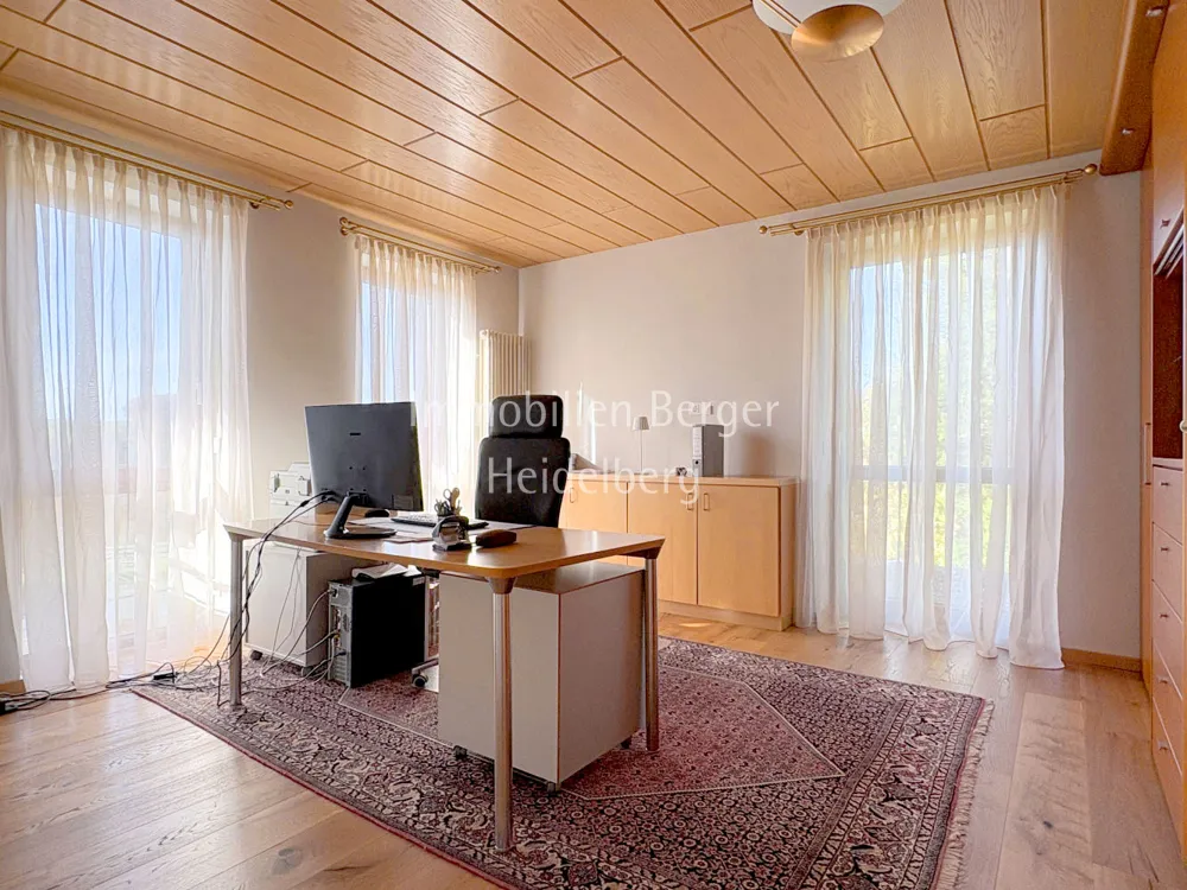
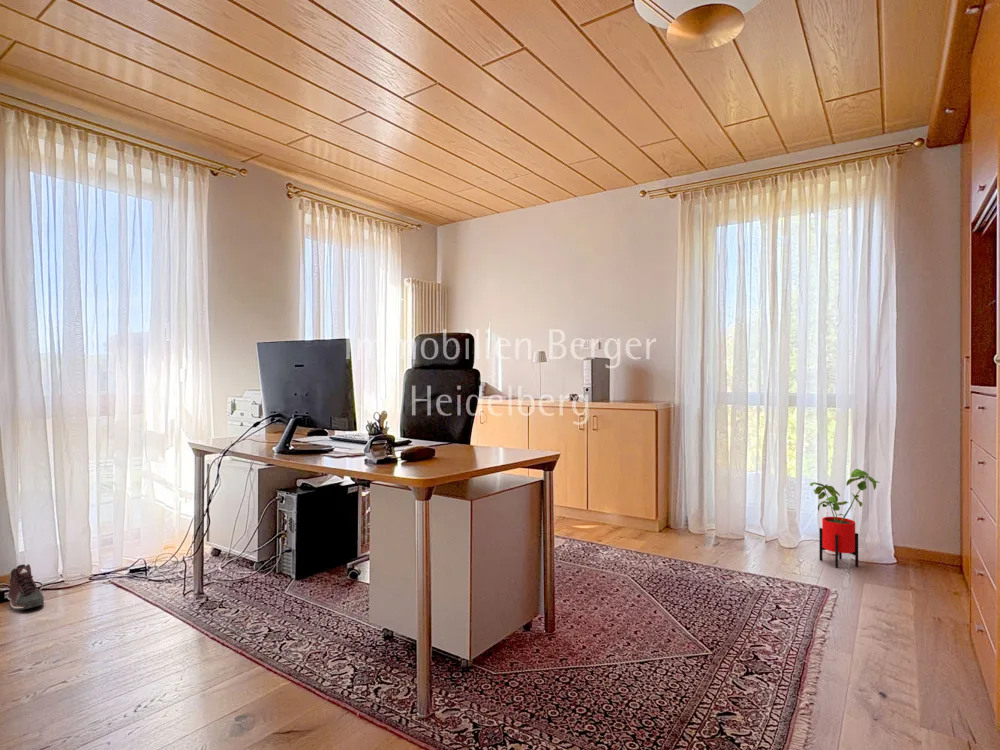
+ sneaker [6,563,45,611]
+ house plant [809,468,881,569]
